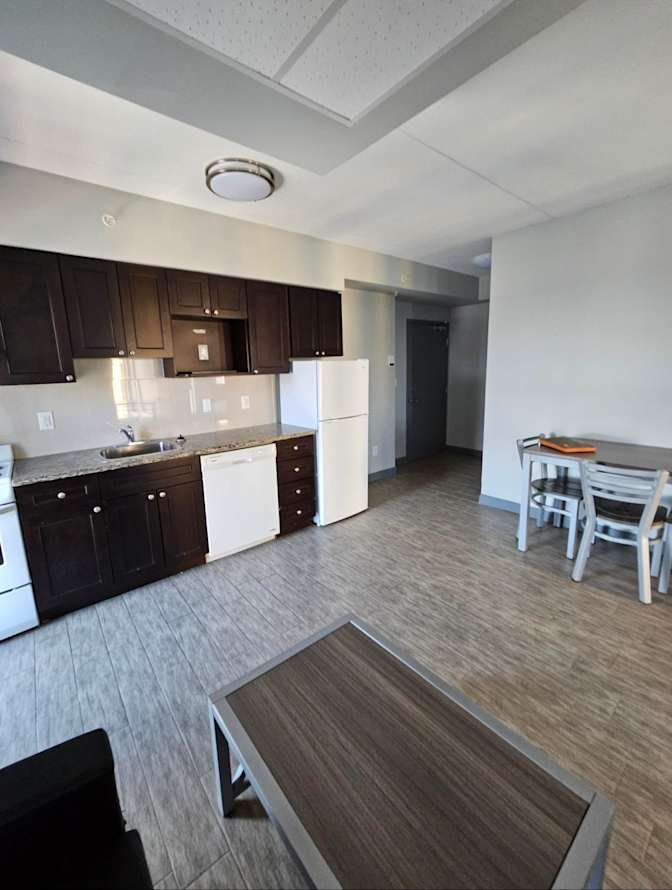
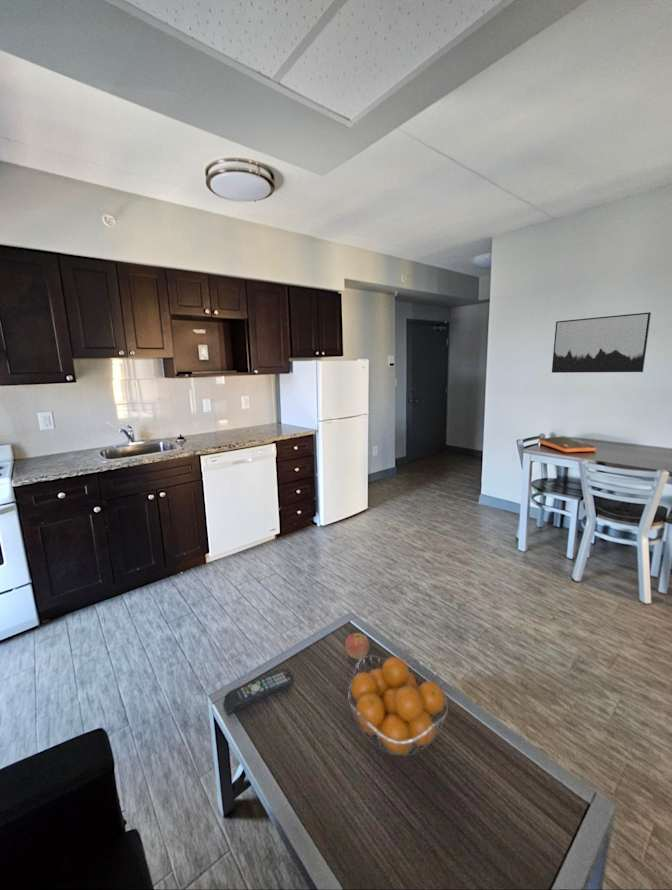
+ wall art [551,311,652,374]
+ fruit basket [348,654,449,757]
+ remote control [222,669,294,717]
+ apple [344,632,371,661]
